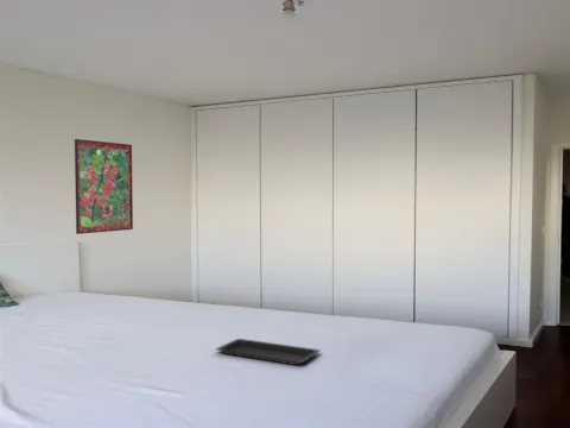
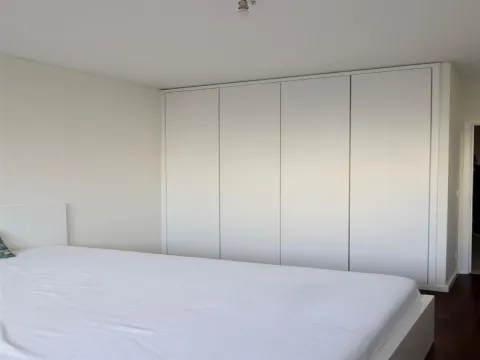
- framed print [74,138,134,235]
- serving tray [215,338,322,366]
